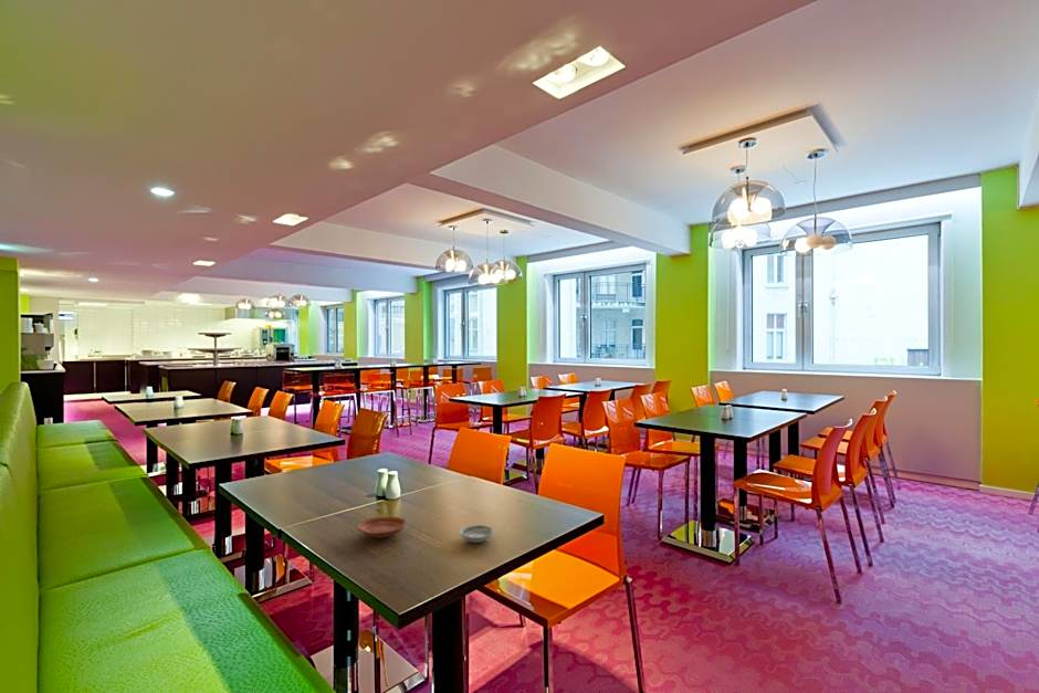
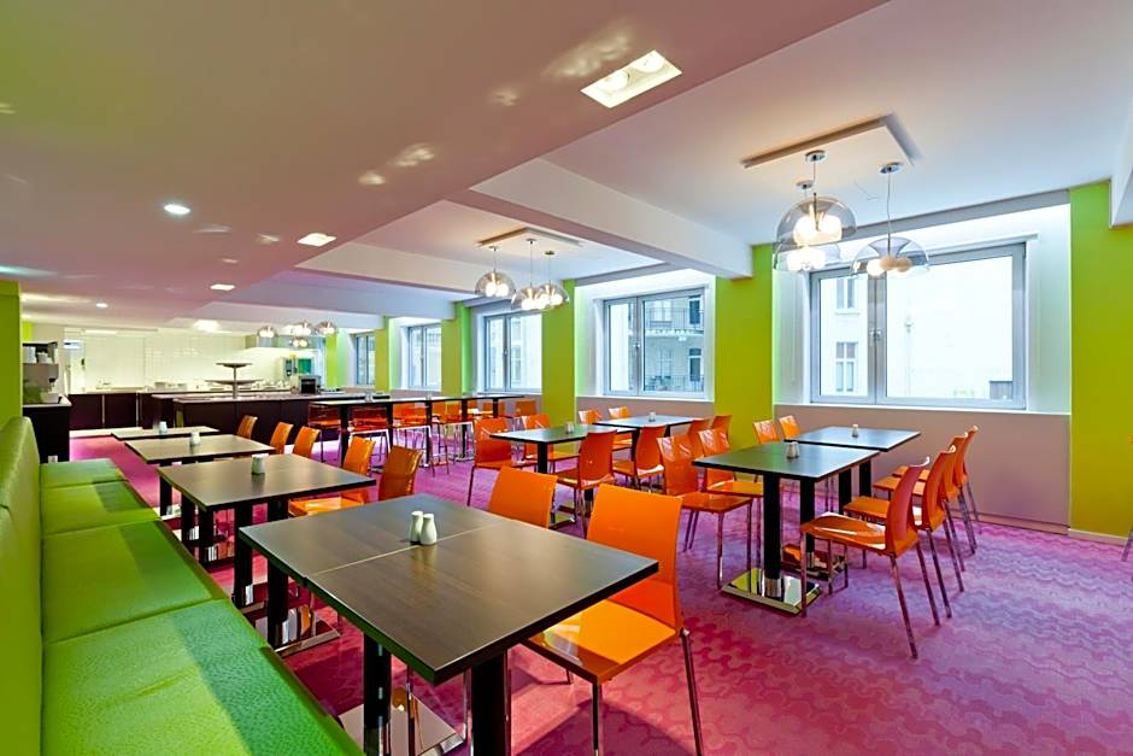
- plate [356,516,408,539]
- saucer [459,524,495,544]
